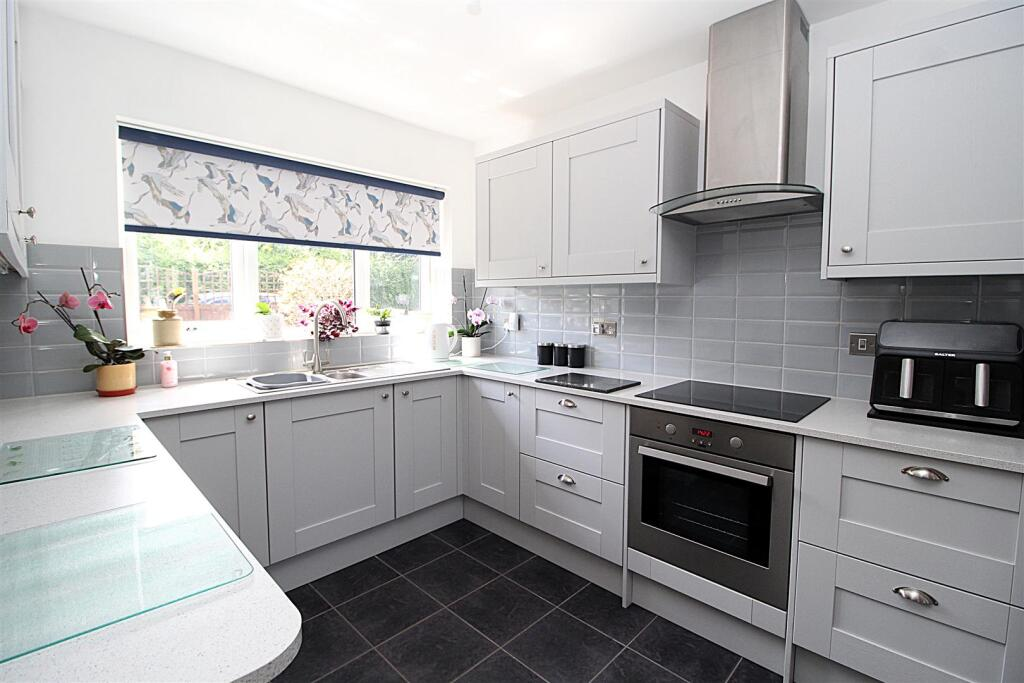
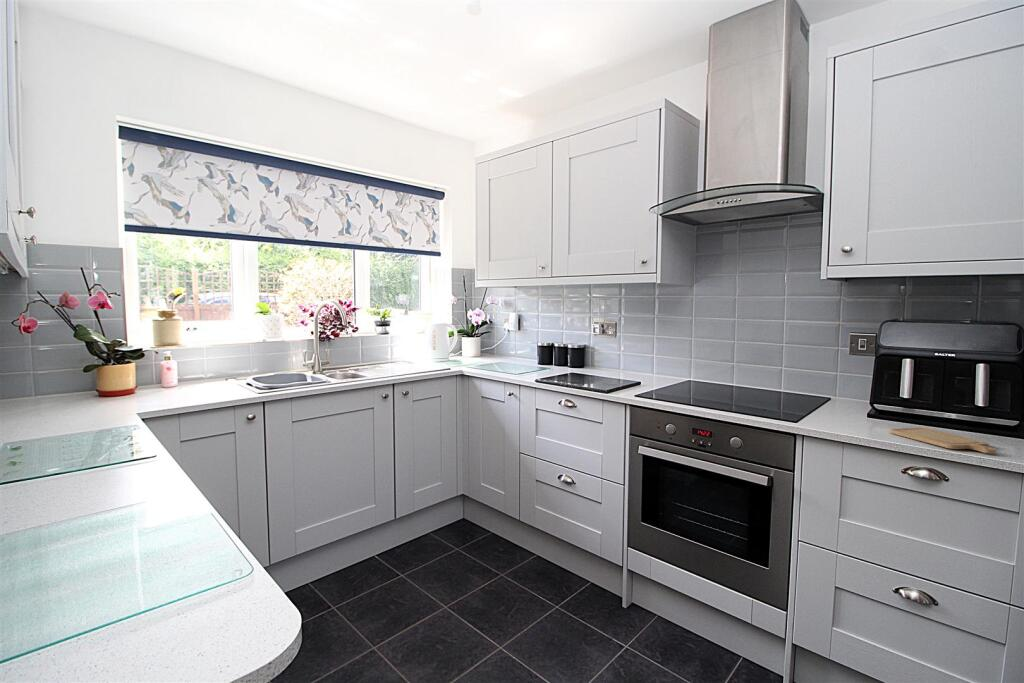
+ chopping board [889,427,997,455]
